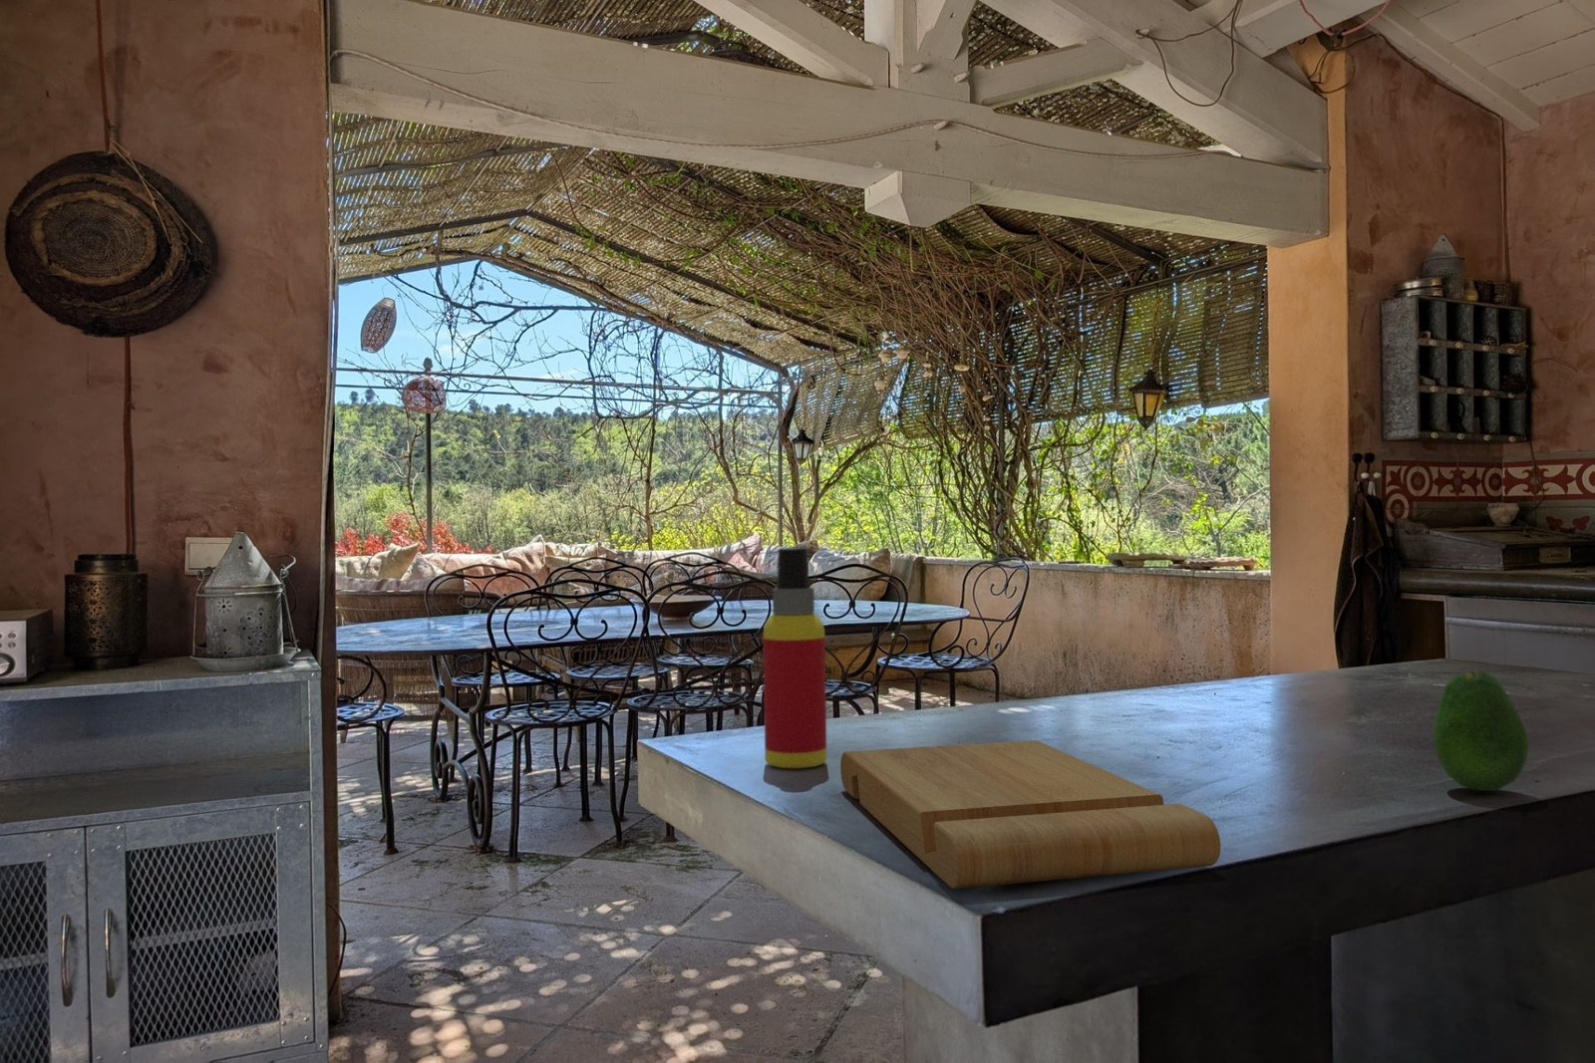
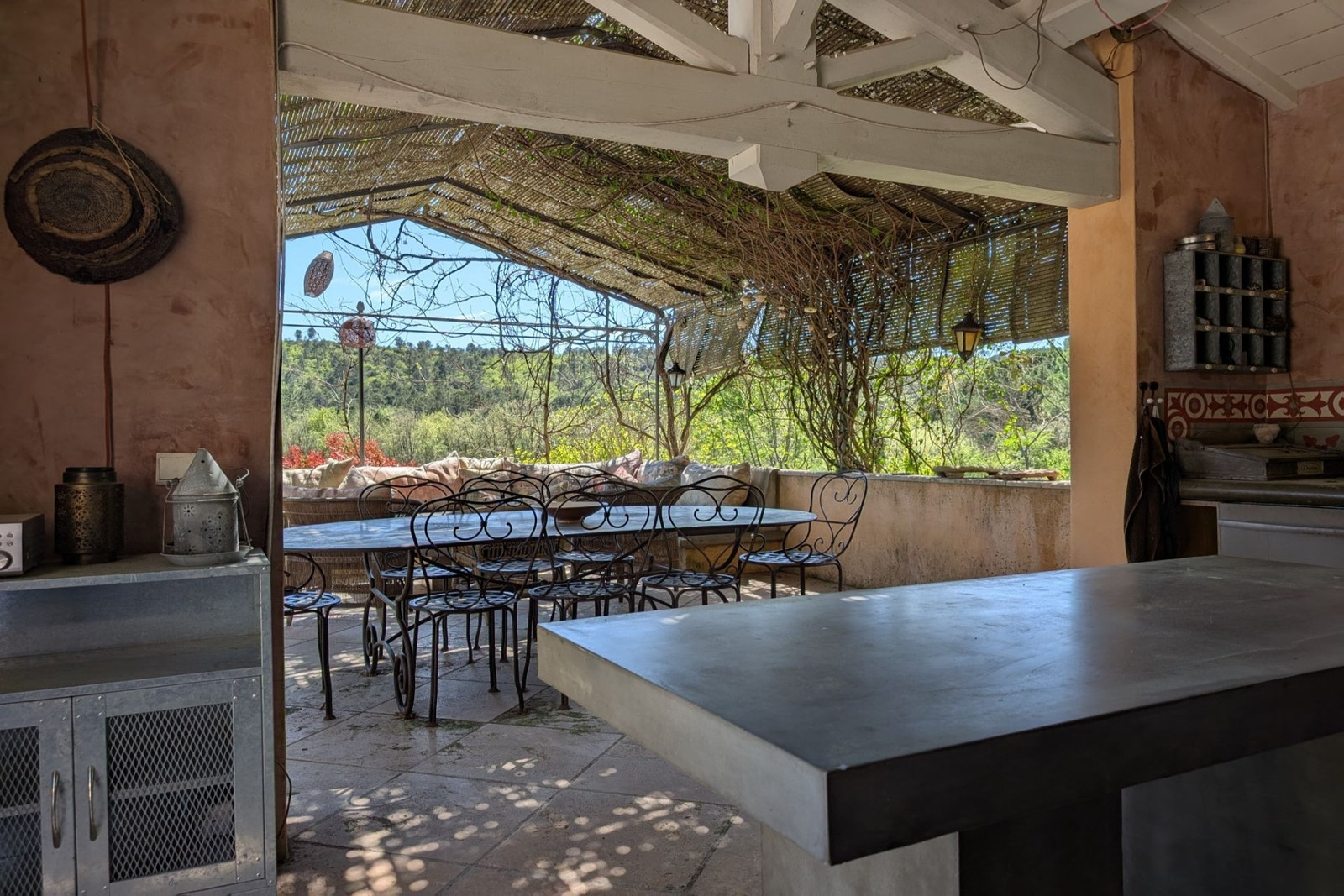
- fruit [1432,669,1530,793]
- cutting board [839,739,1222,890]
- spray bottle [762,548,827,769]
